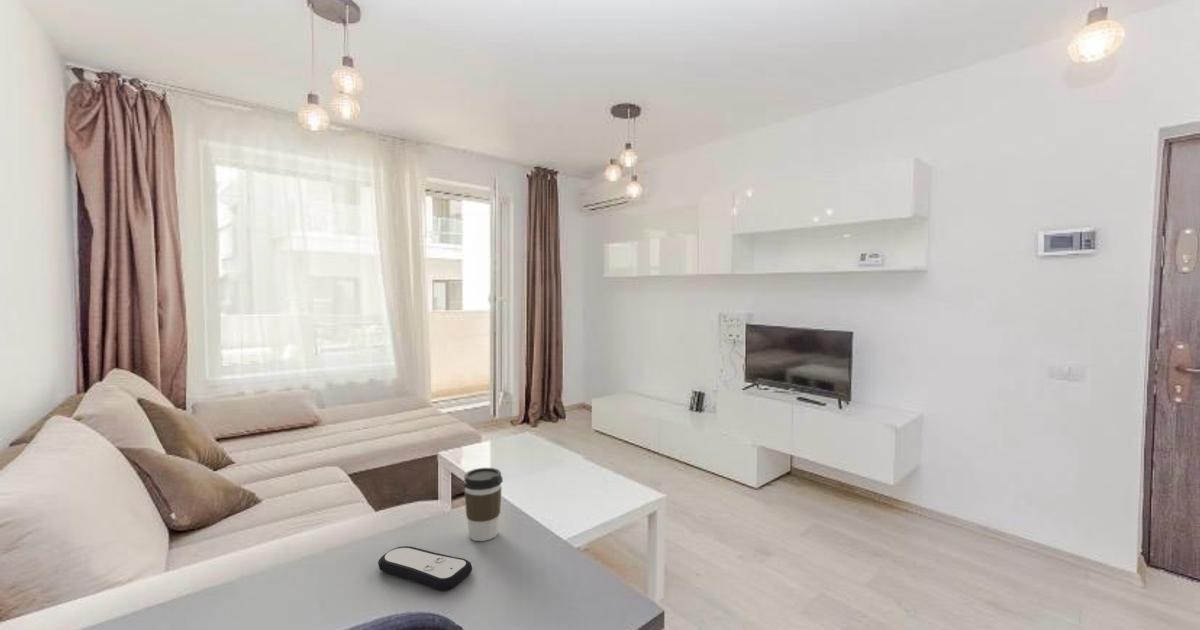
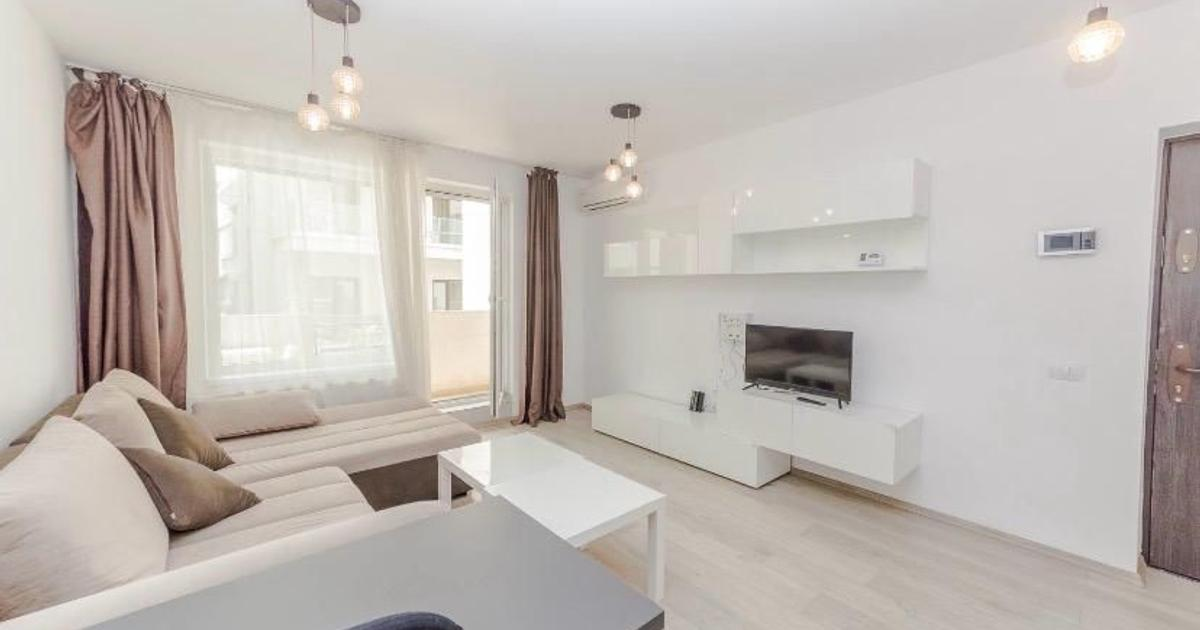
- coffee cup [462,467,504,542]
- remote control [377,545,473,592]
